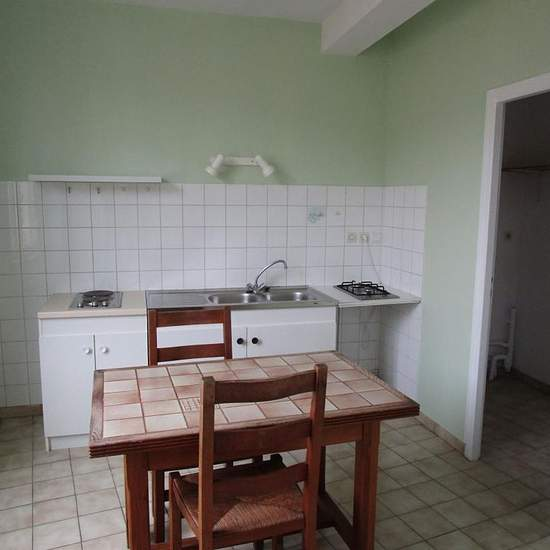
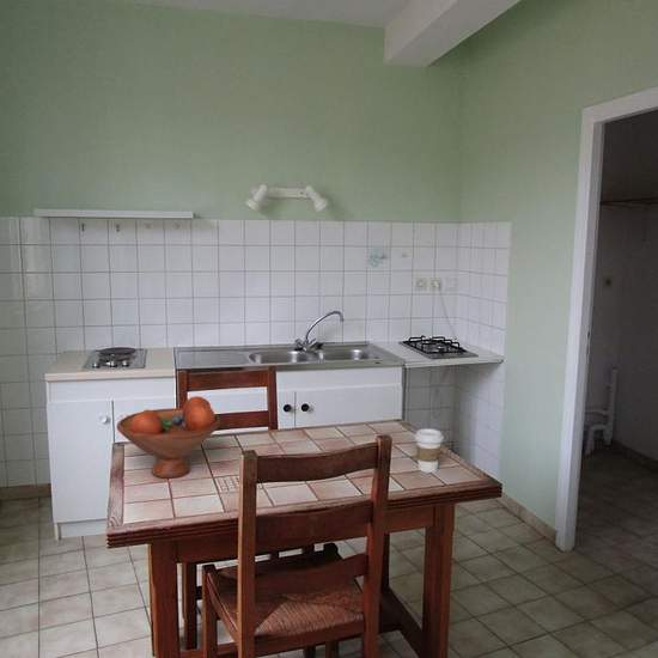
+ coffee cup [414,427,444,474]
+ fruit bowl [116,395,221,479]
